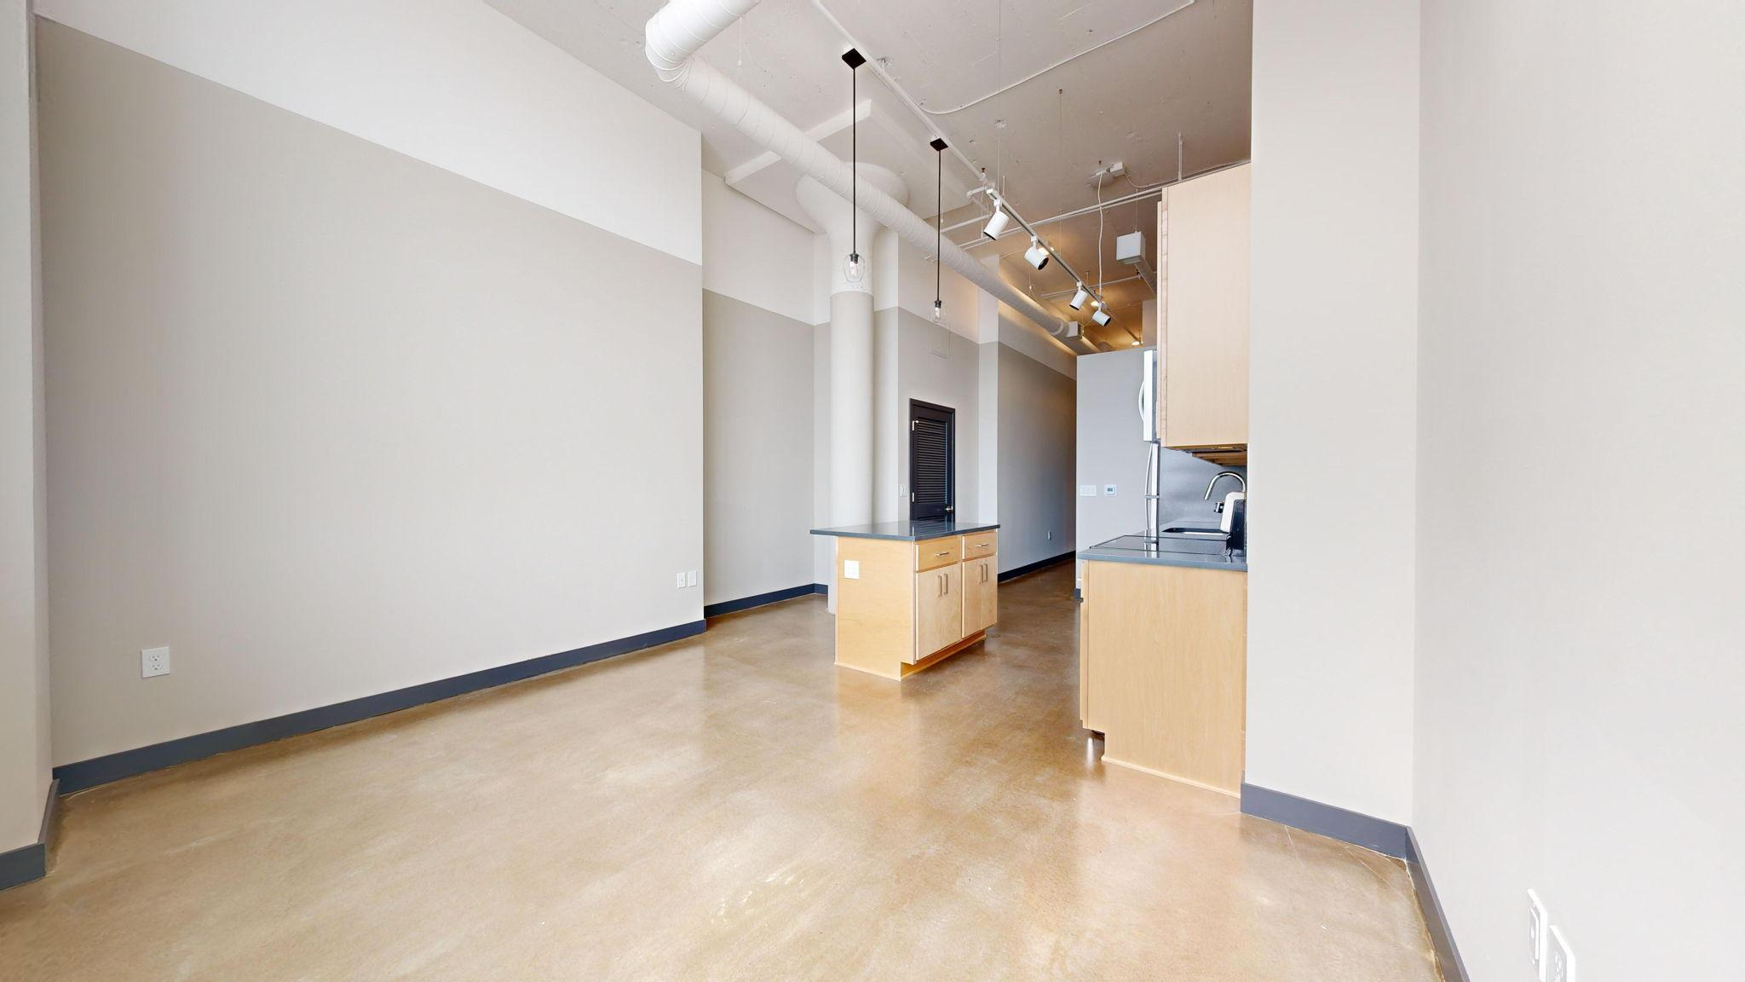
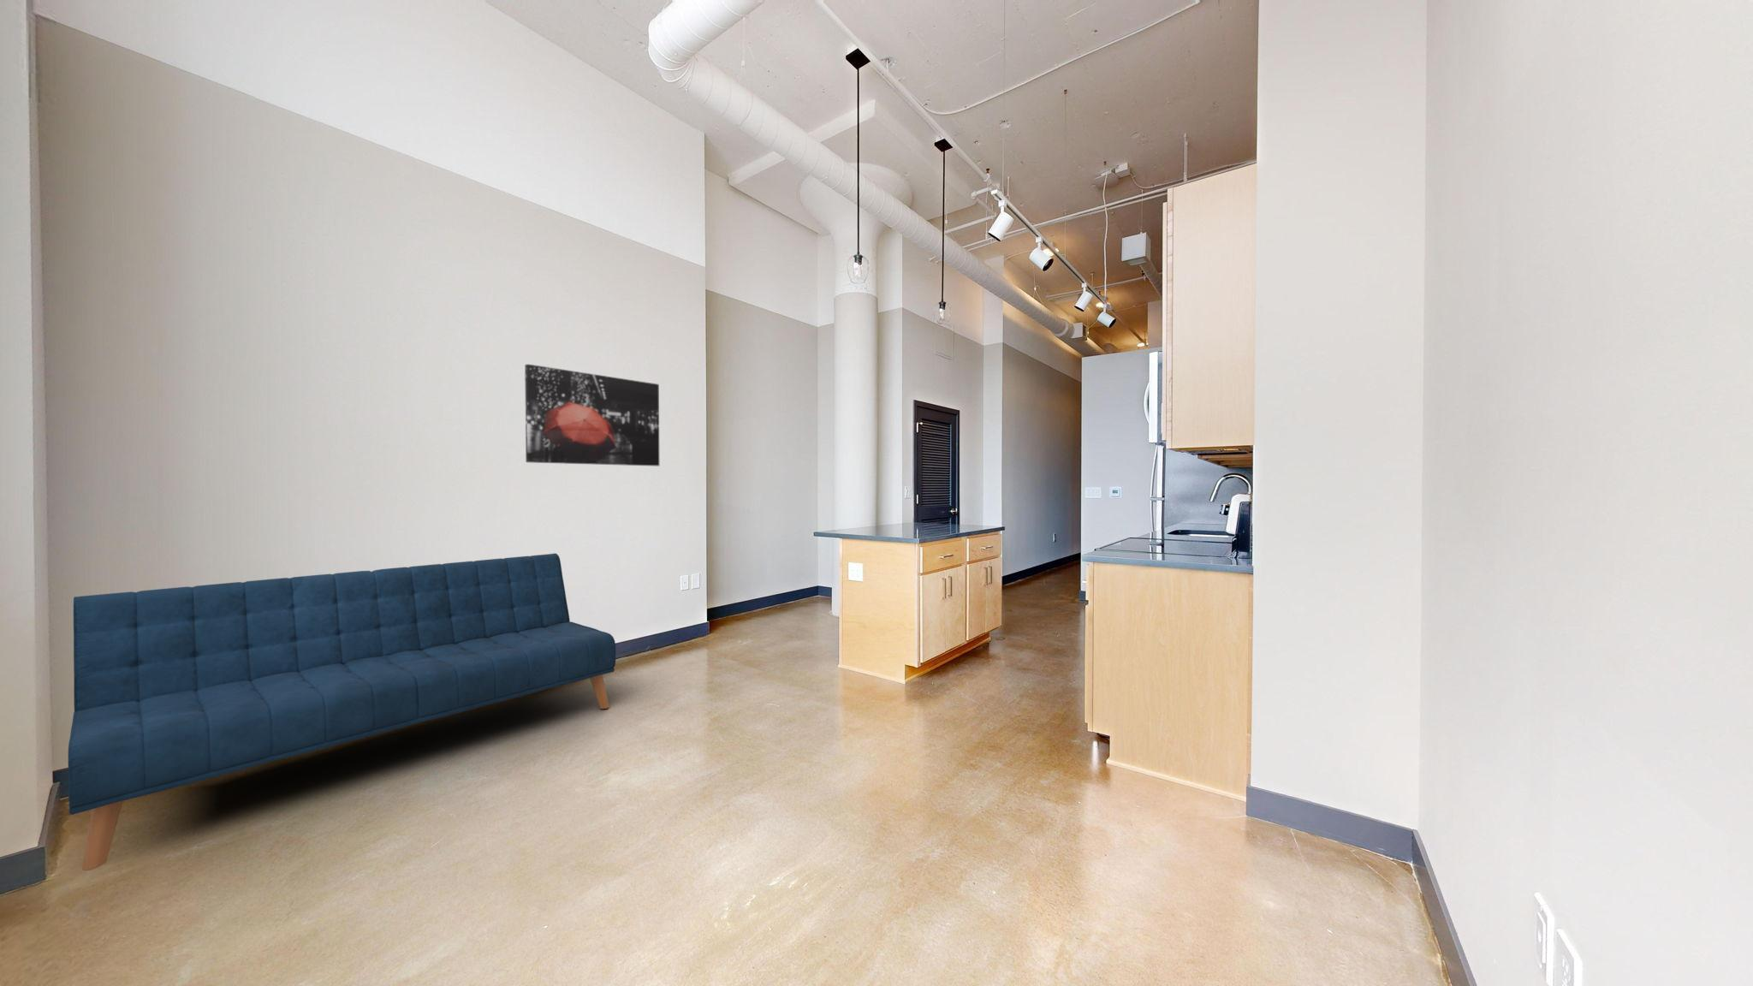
+ sofa [67,553,616,872]
+ wall art [524,362,660,466]
